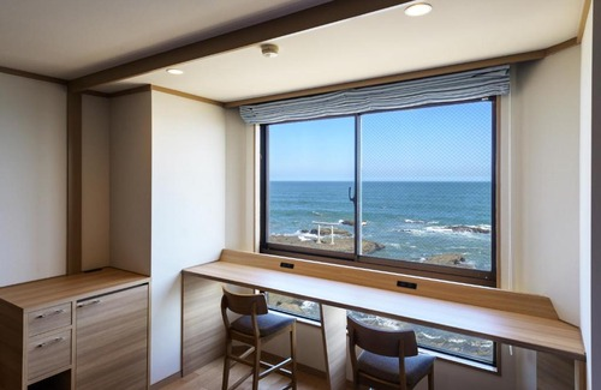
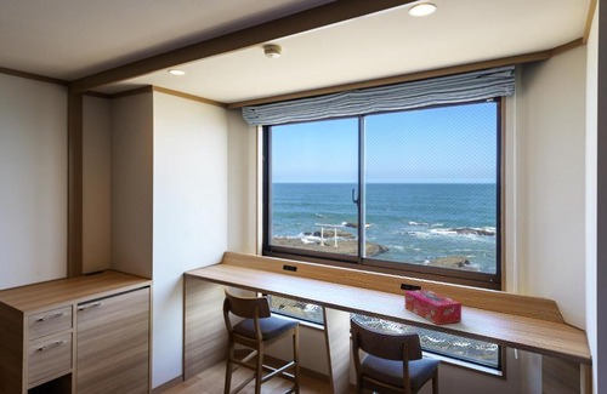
+ tissue box [404,289,463,326]
